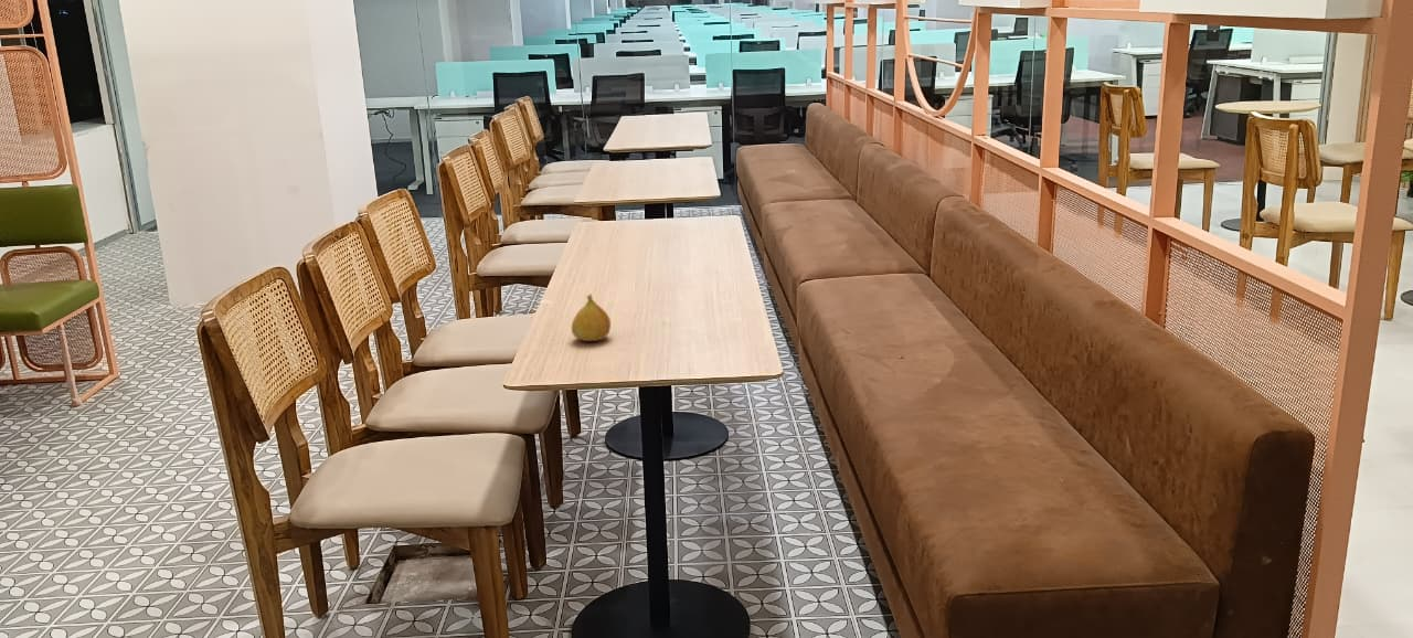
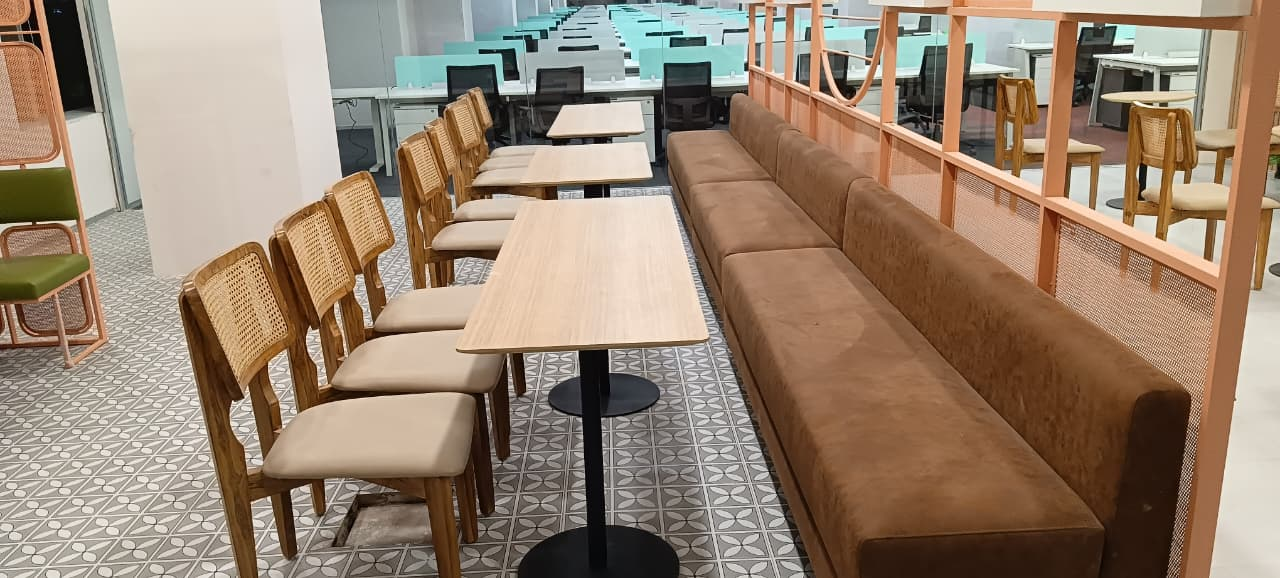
- fruit [571,293,612,342]
